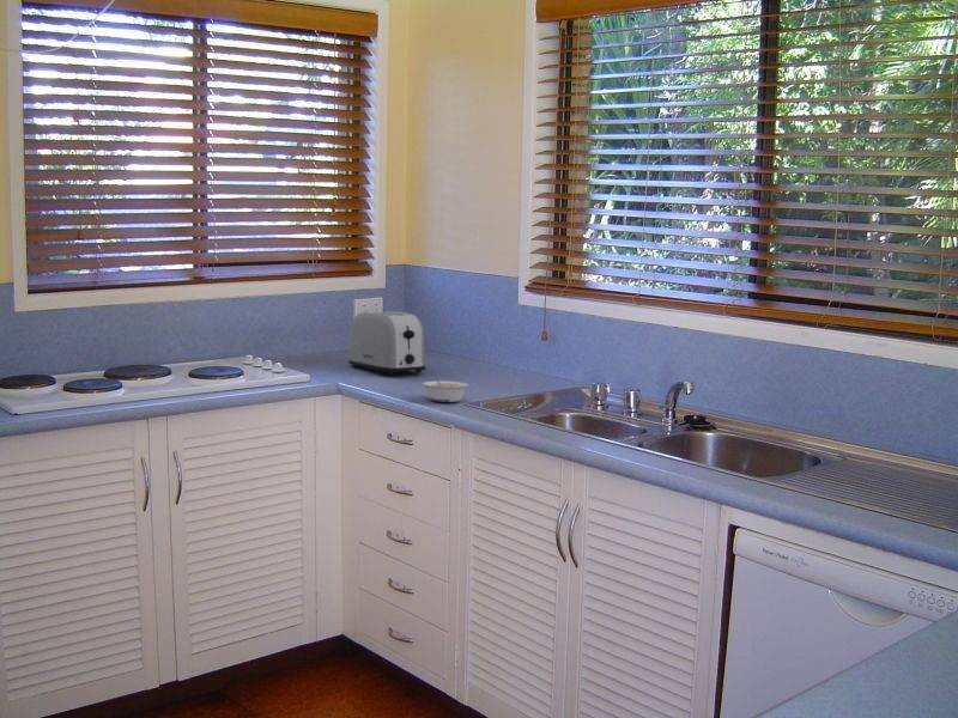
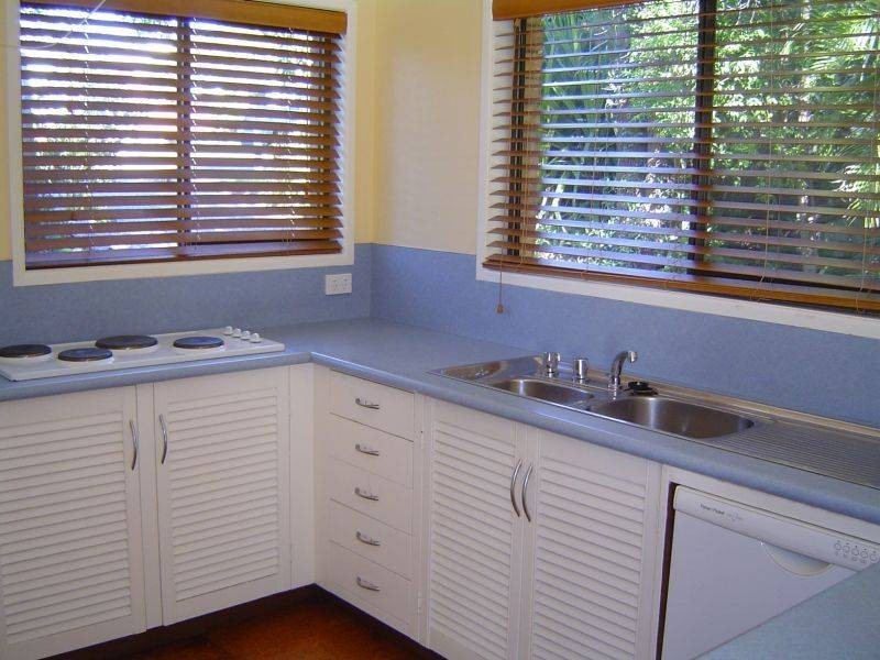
- legume [422,376,469,403]
- toaster [347,310,426,376]
